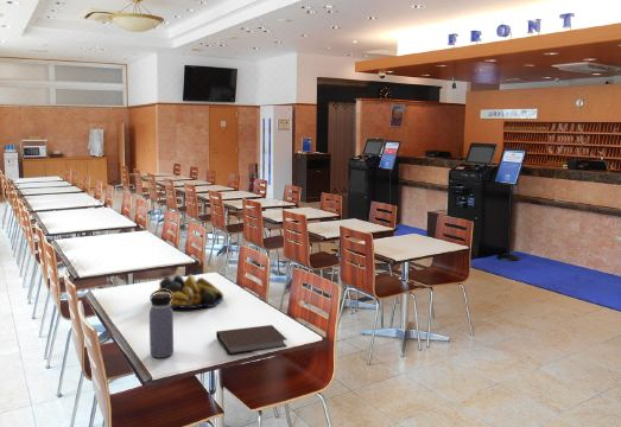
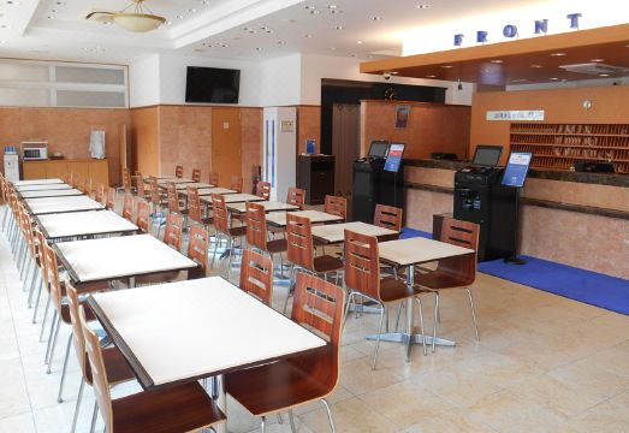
- notebook [215,324,287,356]
- fruit bowl [154,273,224,310]
- water bottle [148,289,175,358]
